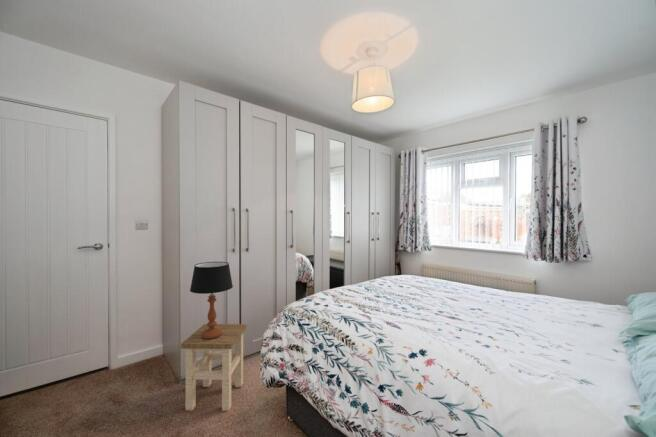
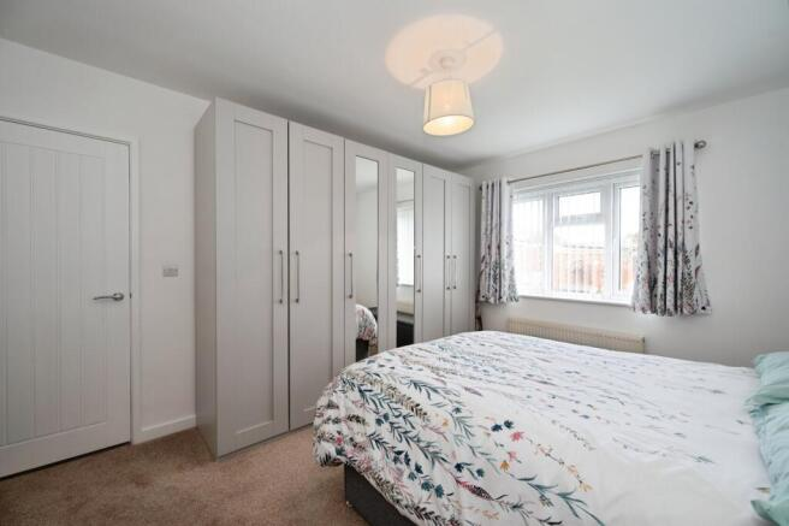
- table lamp [189,261,234,339]
- stool [180,323,248,412]
